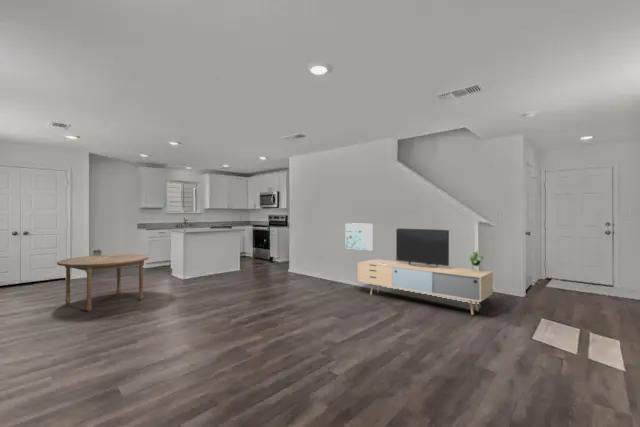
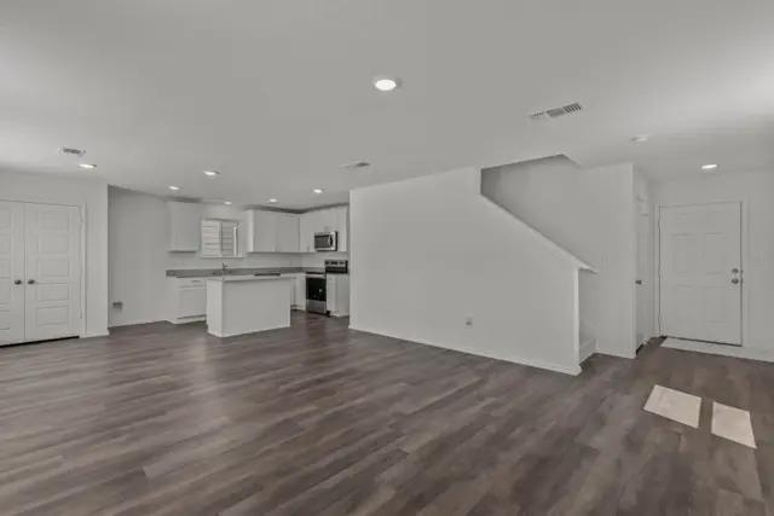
- media console [357,227,494,316]
- dining table [56,253,149,312]
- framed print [344,222,373,251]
